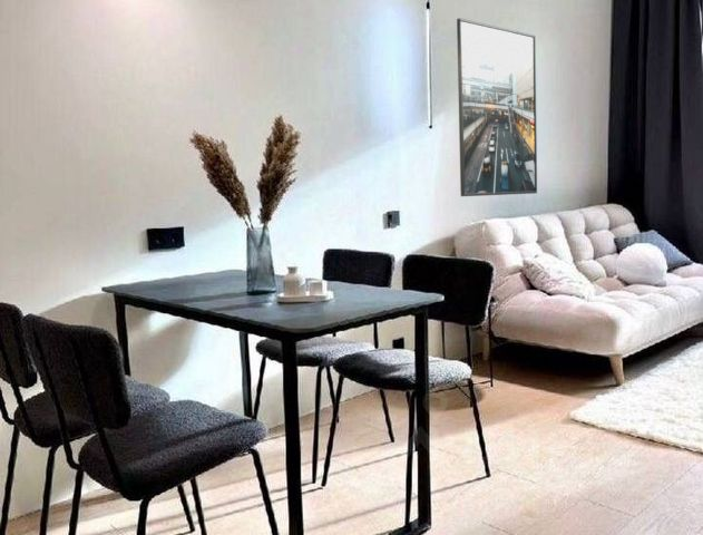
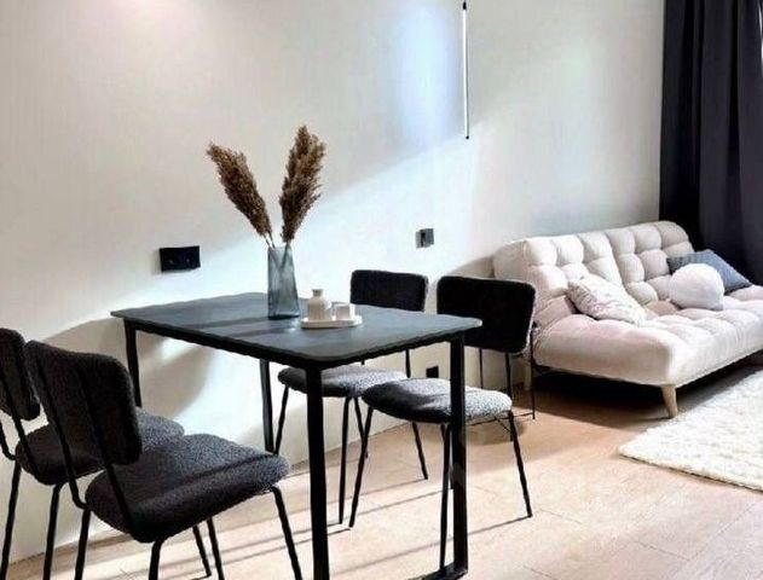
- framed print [456,17,538,197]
